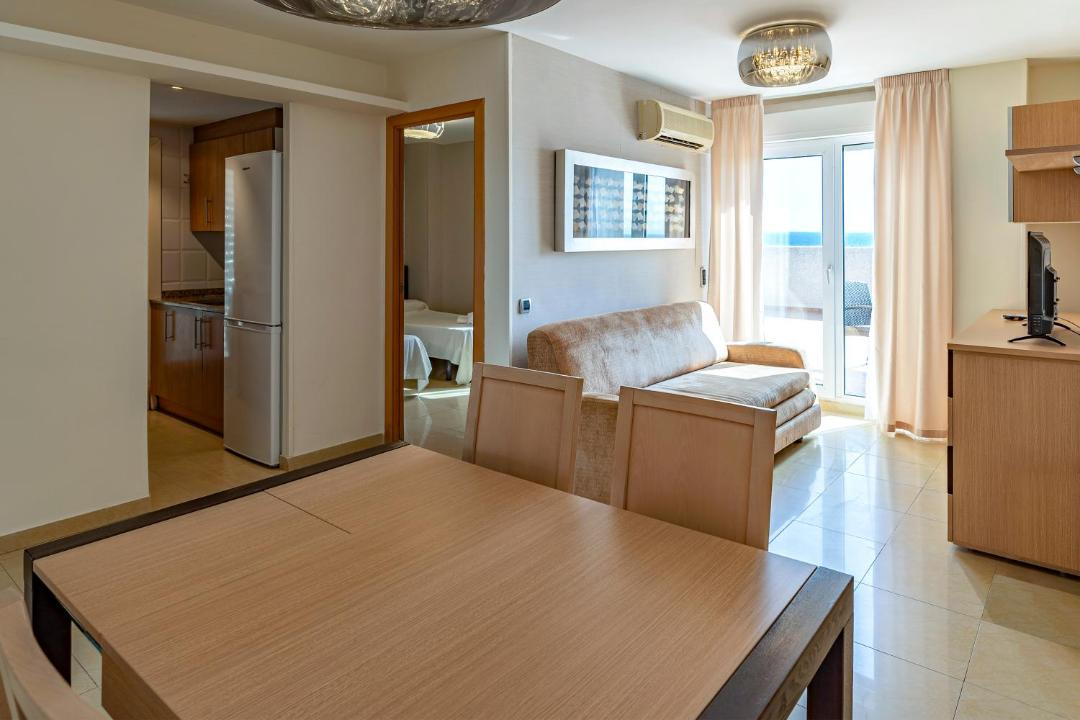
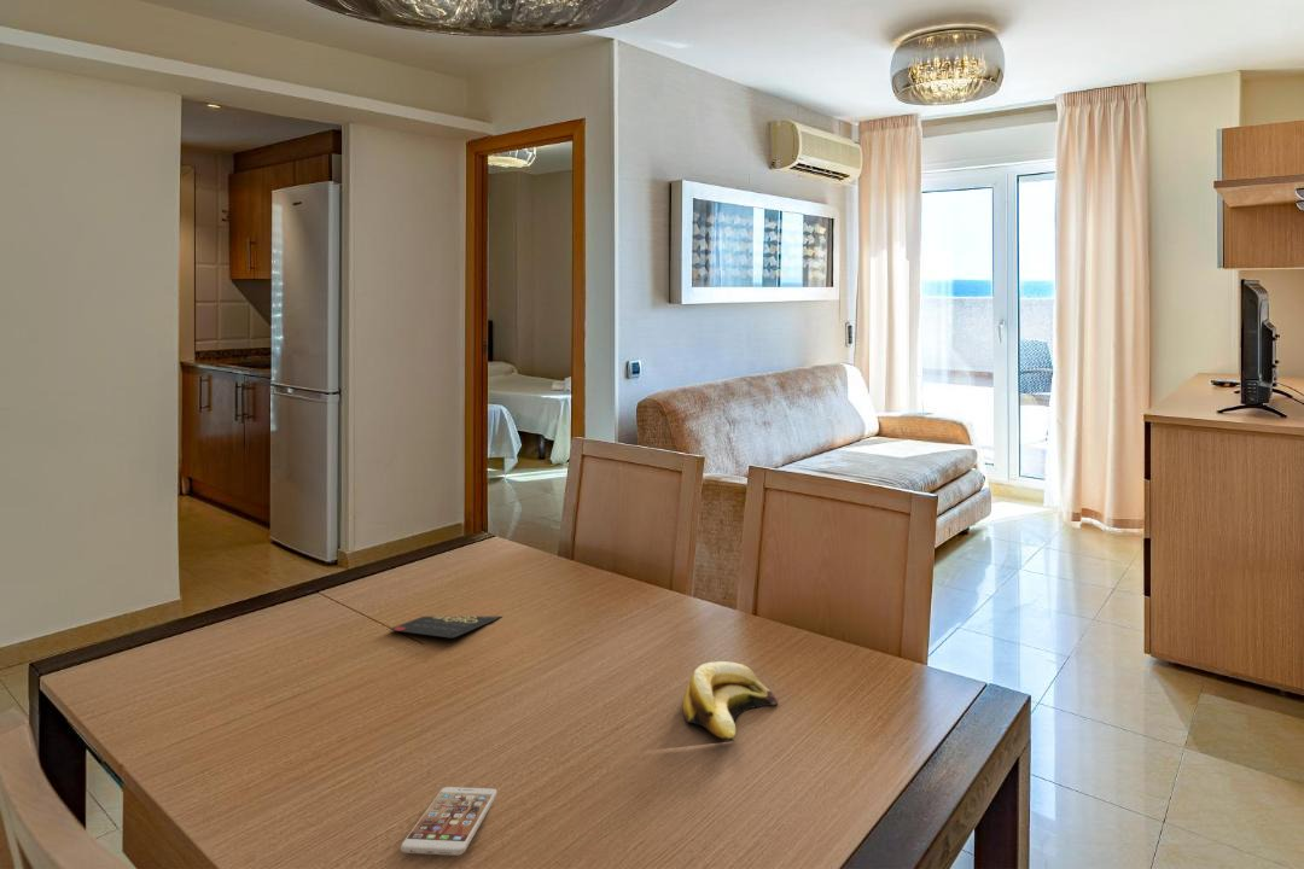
+ playing card [389,616,502,638]
+ smartphone [400,786,499,857]
+ banana [681,660,780,743]
